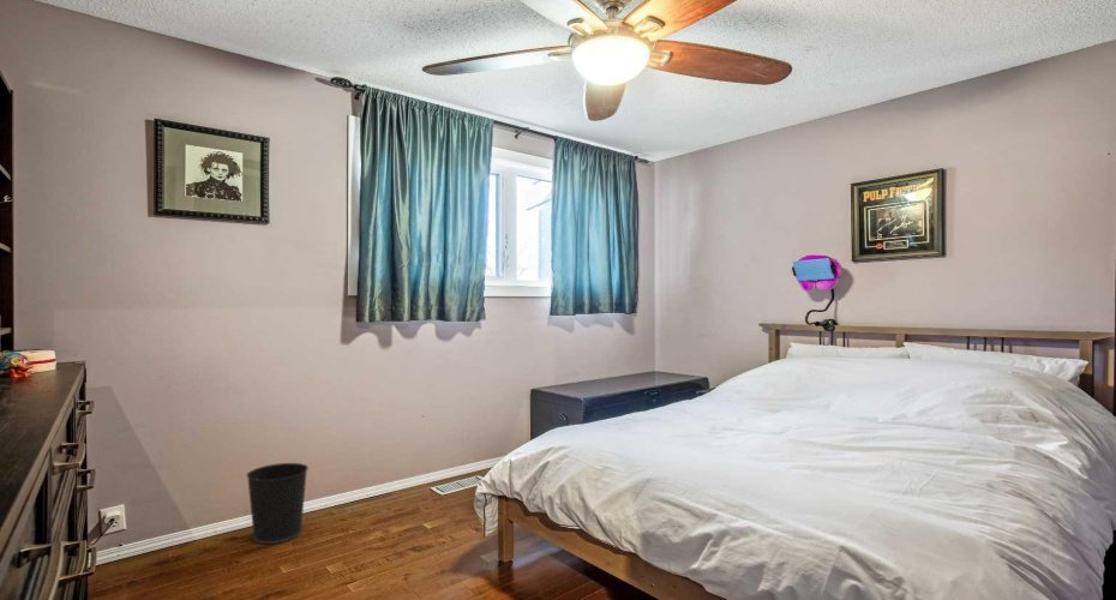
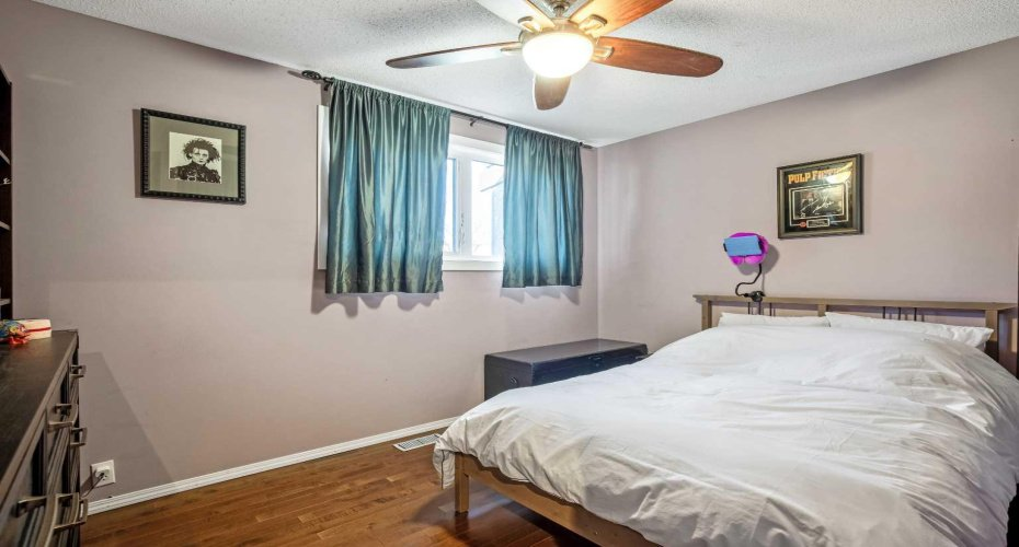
- wastebasket [245,462,310,545]
